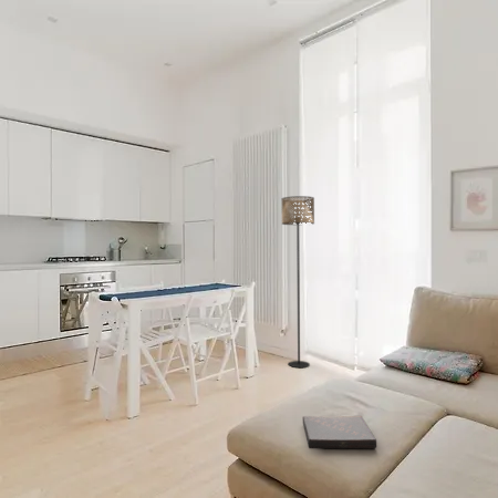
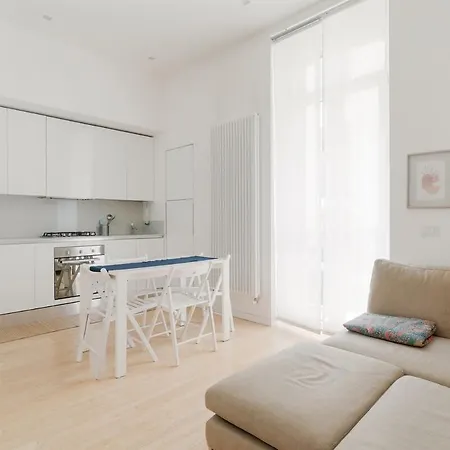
- book [302,415,377,449]
- floor lamp [281,195,315,369]
